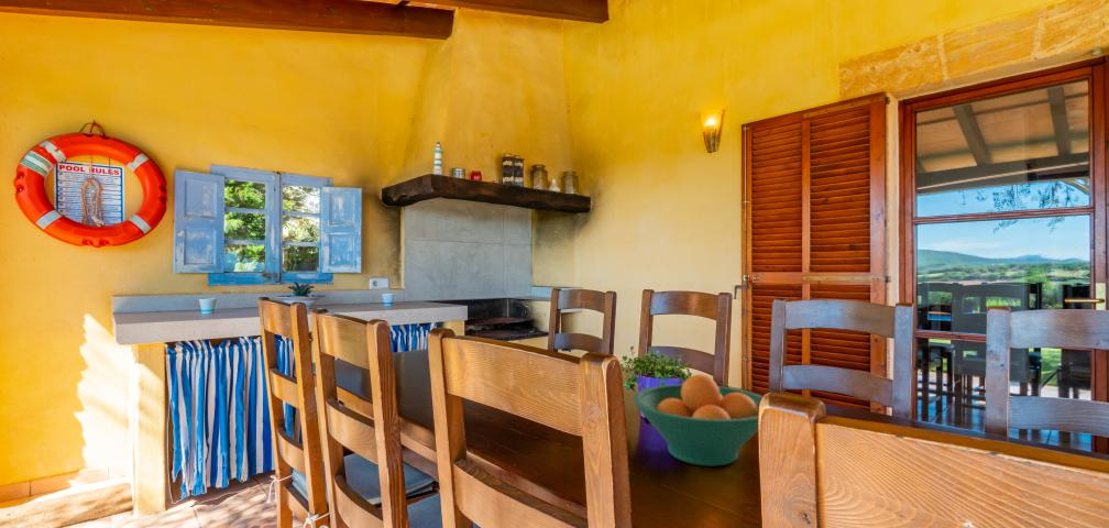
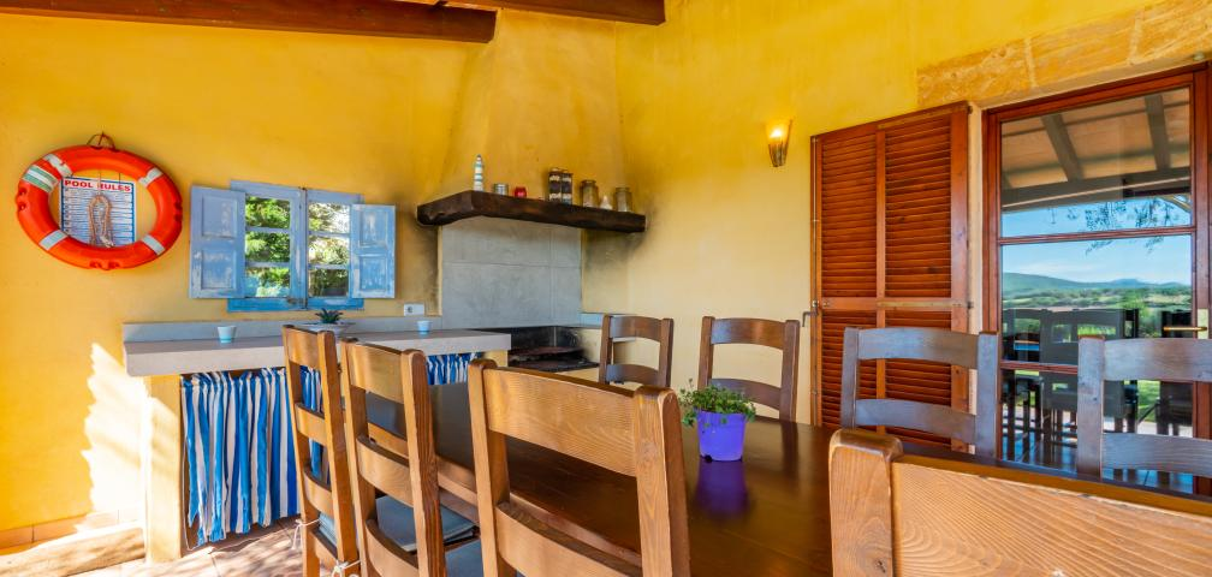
- fruit bowl [632,374,764,468]
